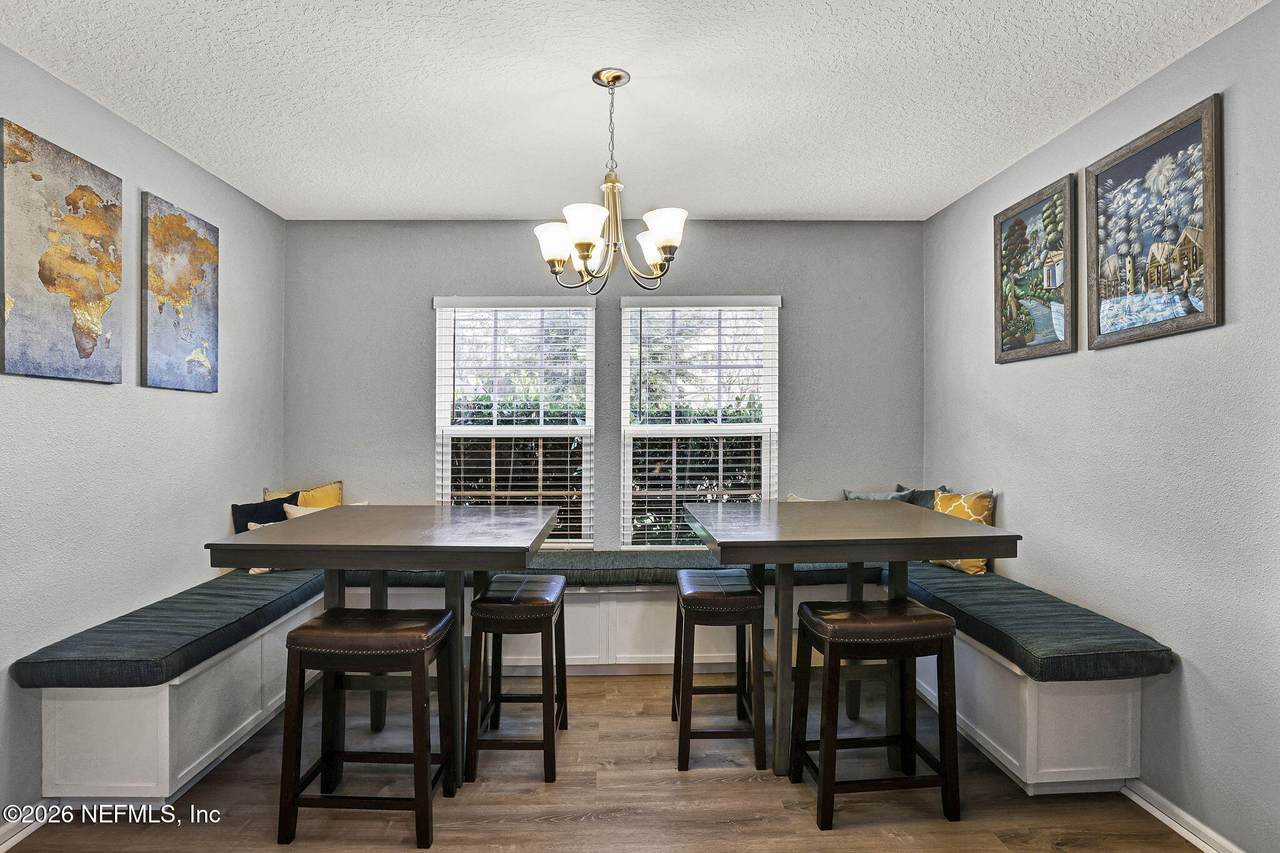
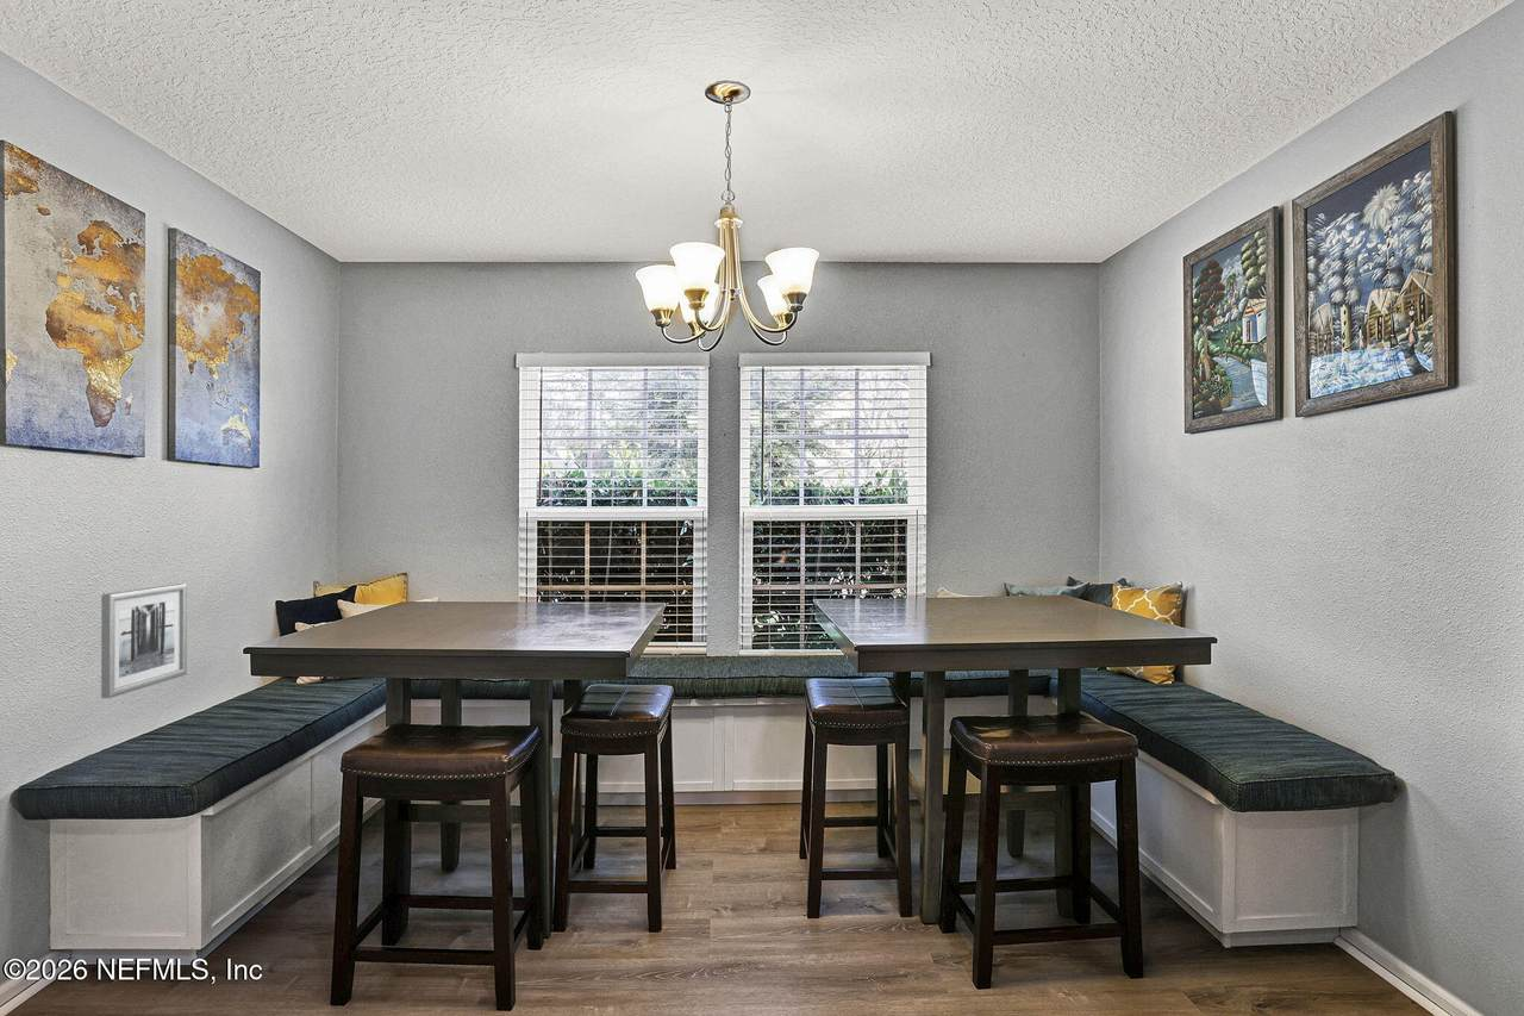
+ wall art [100,582,188,699]
